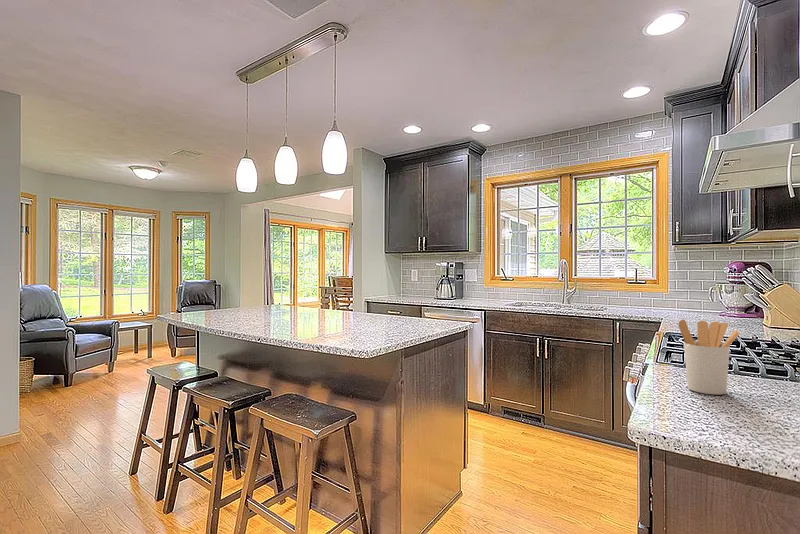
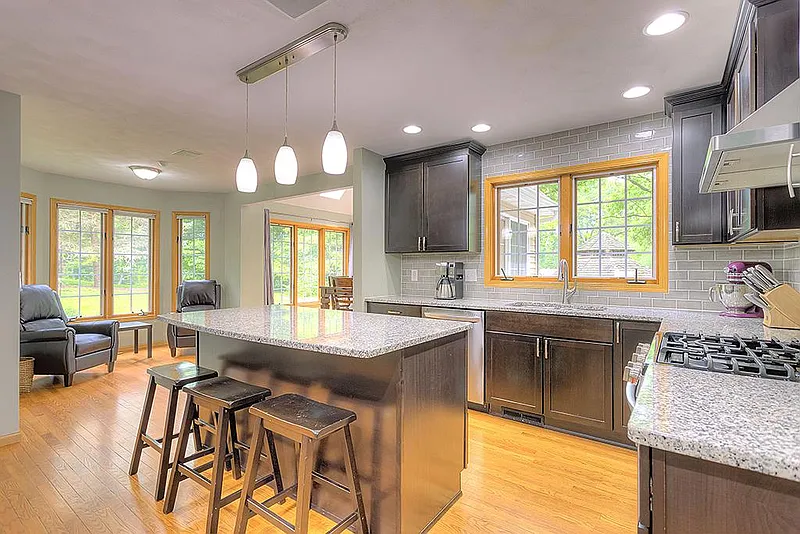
- utensil holder [677,318,740,396]
